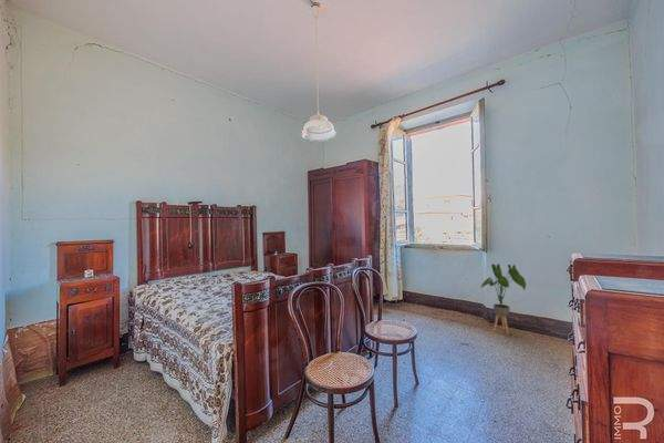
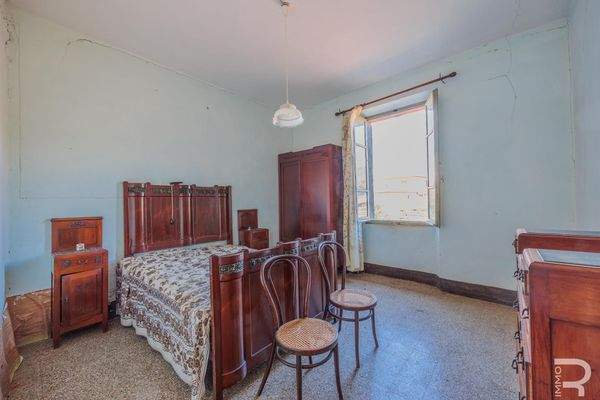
- house plant [480,262,527,336]
